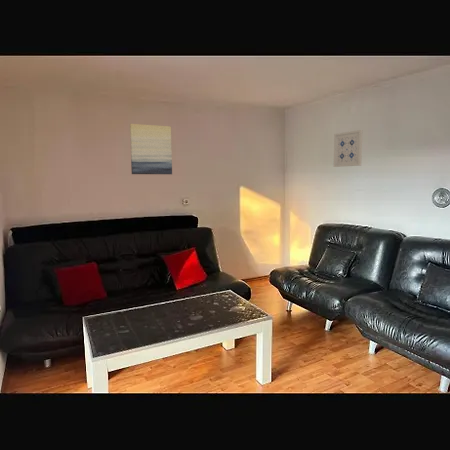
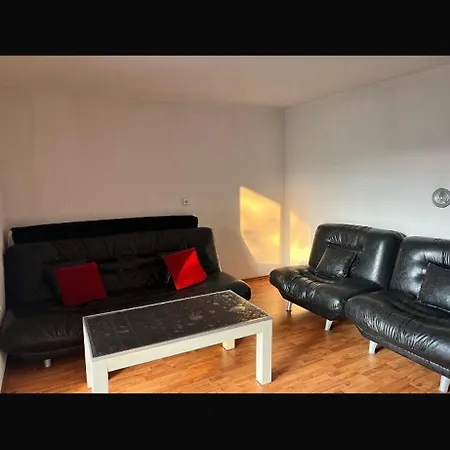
- wall art [333,129,363,168]
- wall art [129,123,173,175]
